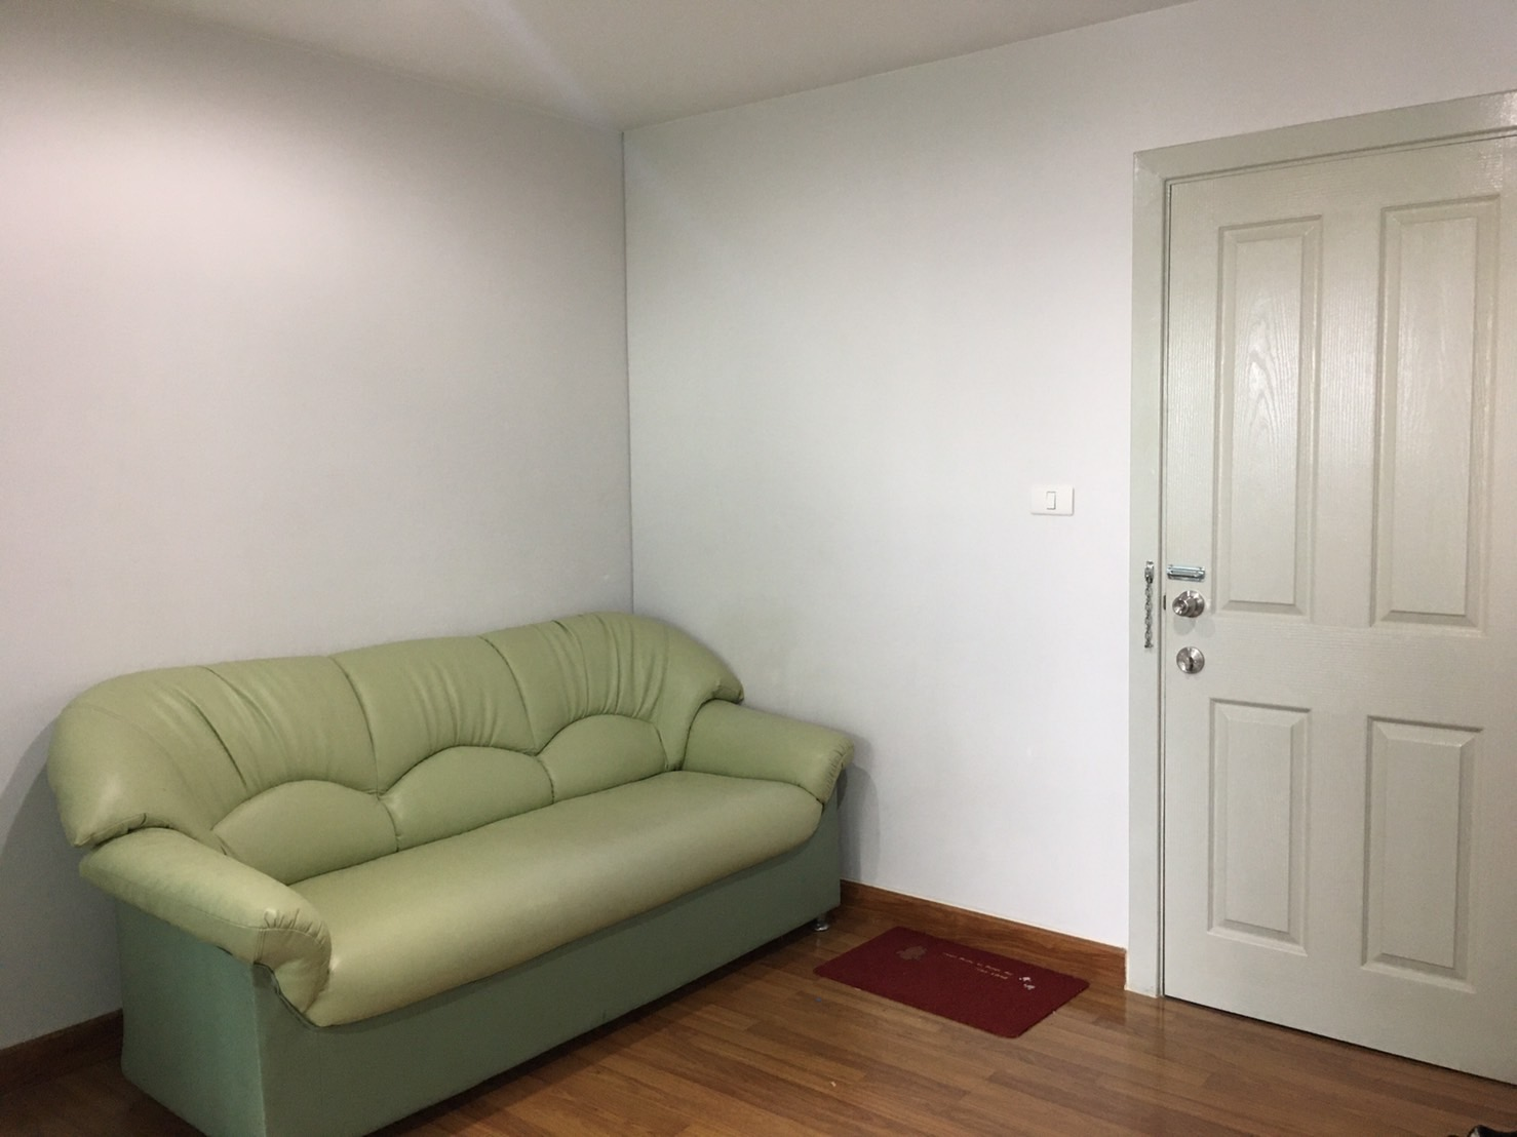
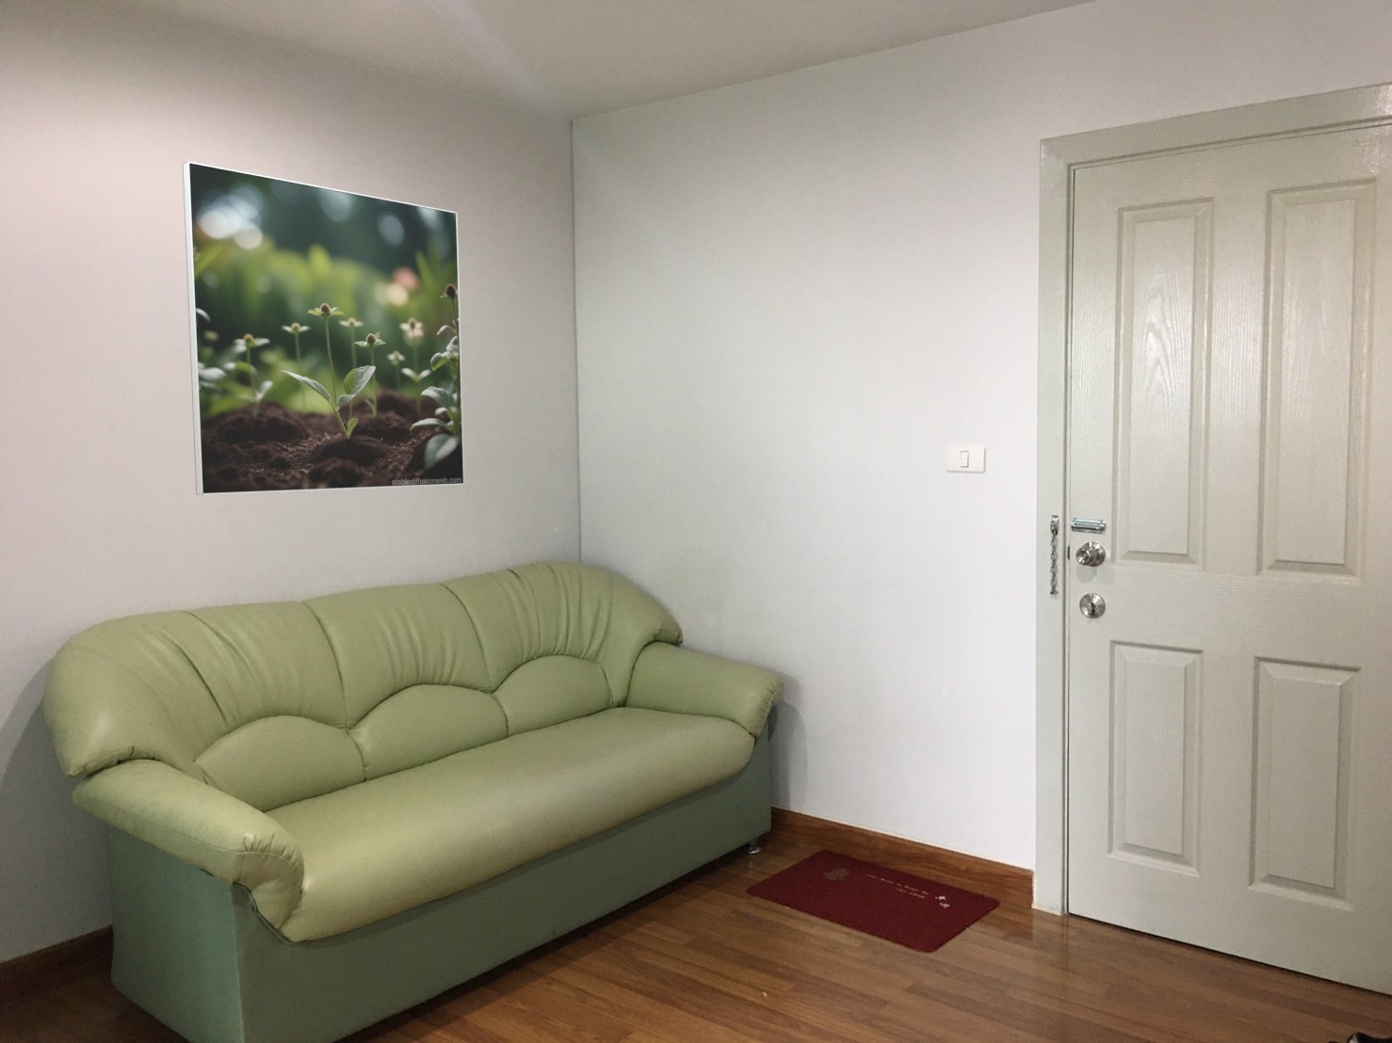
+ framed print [182,160,465,496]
